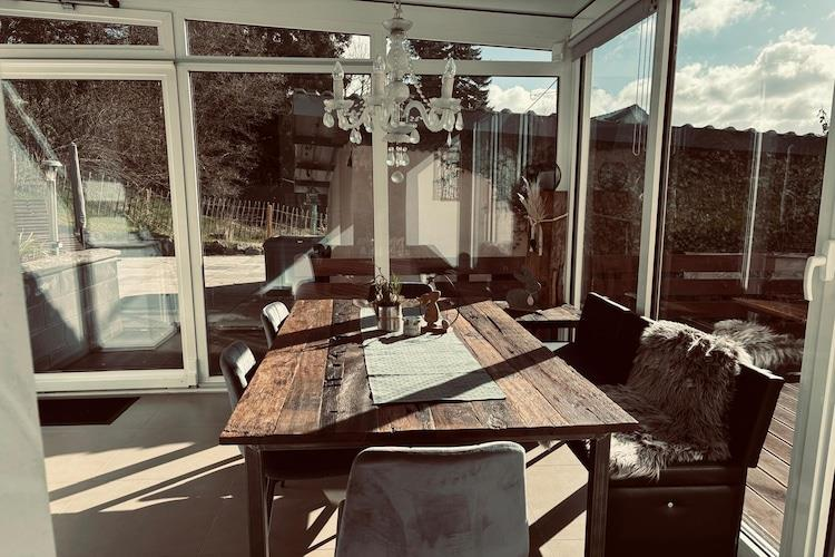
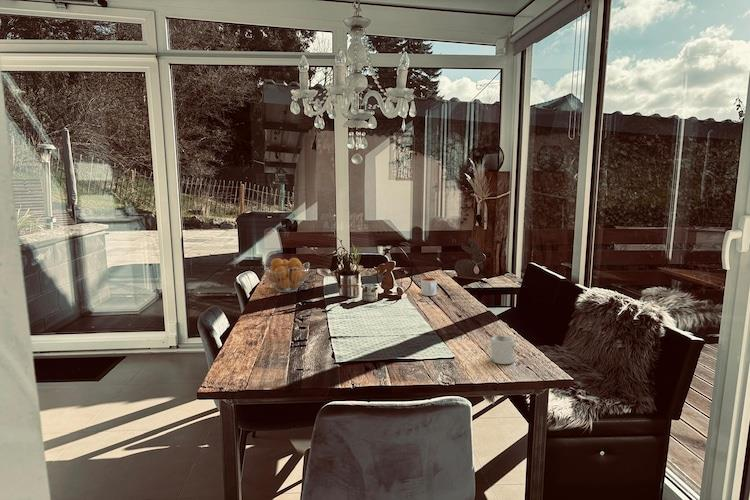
+ fruit basket [263,257,310,293]
+ mug [420,277,438,297]
+ mug [484,335,515,365]
